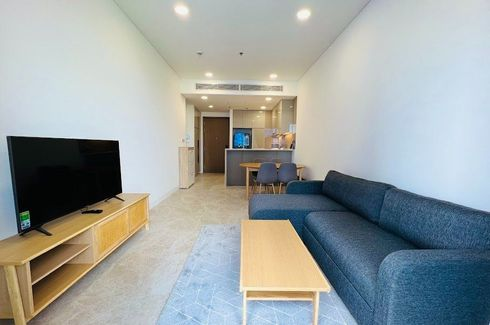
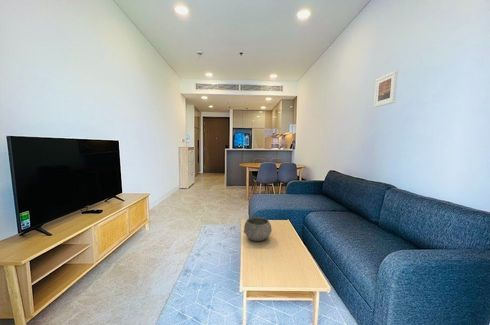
+ bowl [243,216,272,242]
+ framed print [373,70,399,108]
